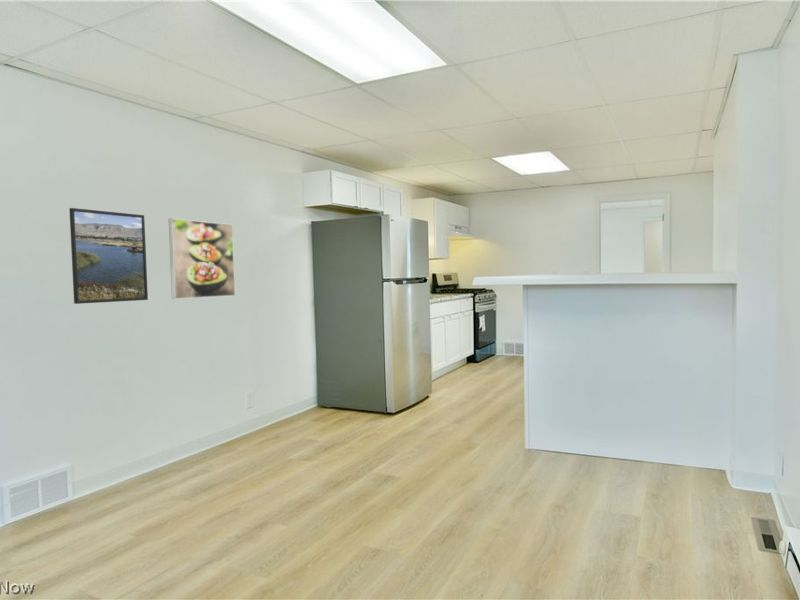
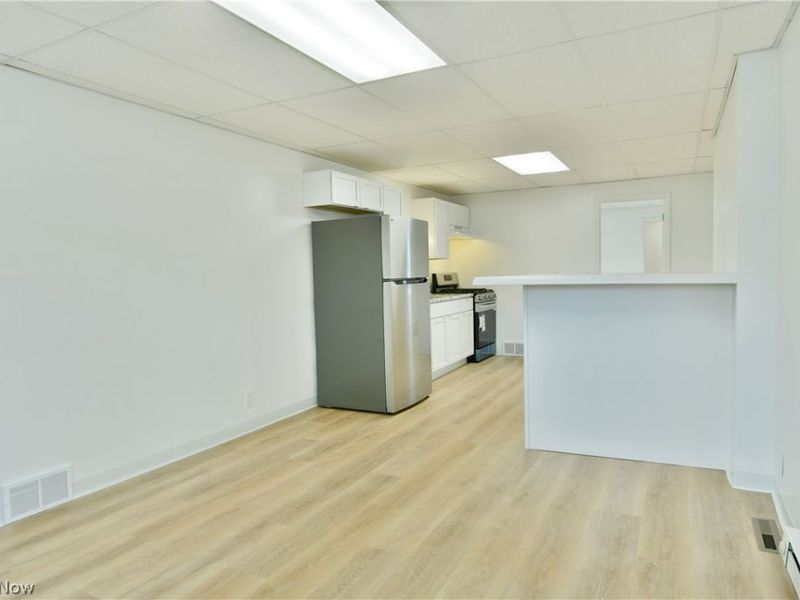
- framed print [168,217,236,300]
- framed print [68,207,149,305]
